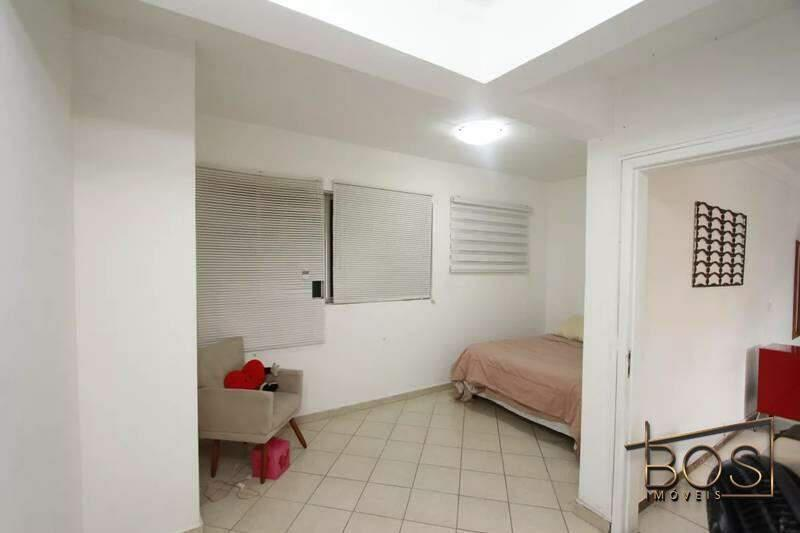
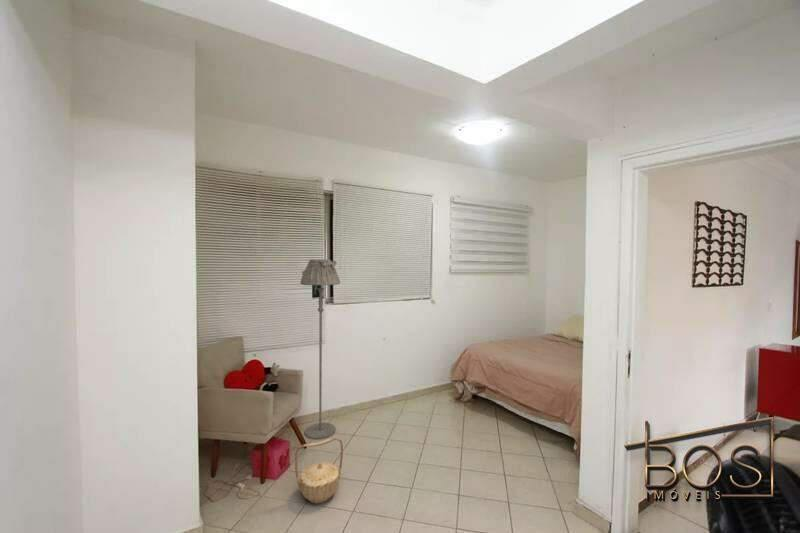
+ floor lamp [299,258,341,440]
+ basket [294,437,344,505]
